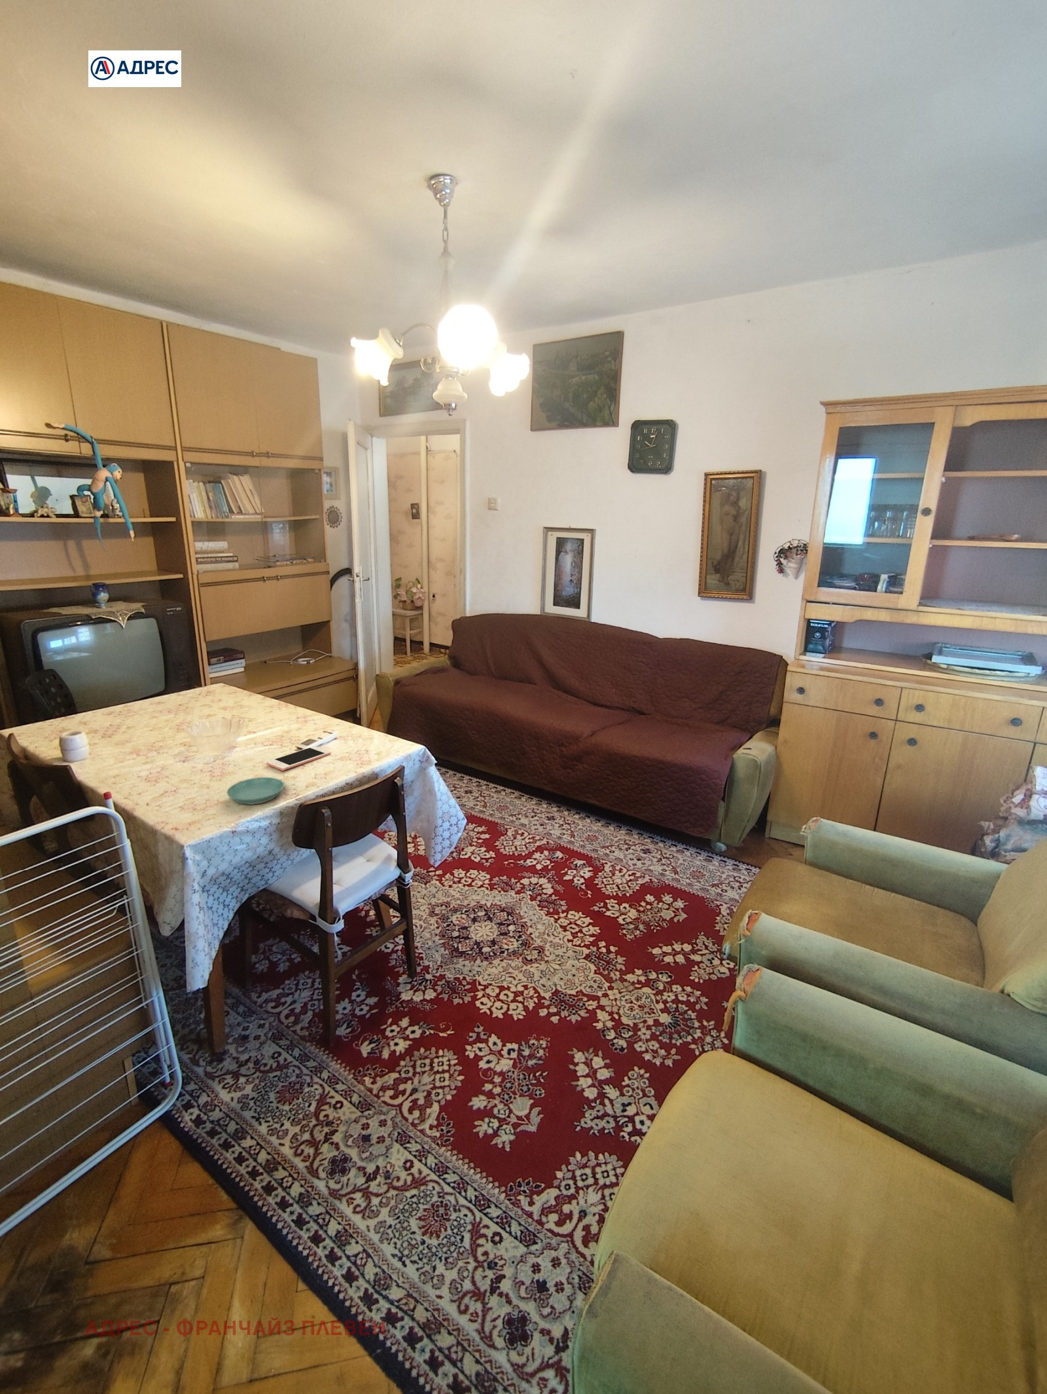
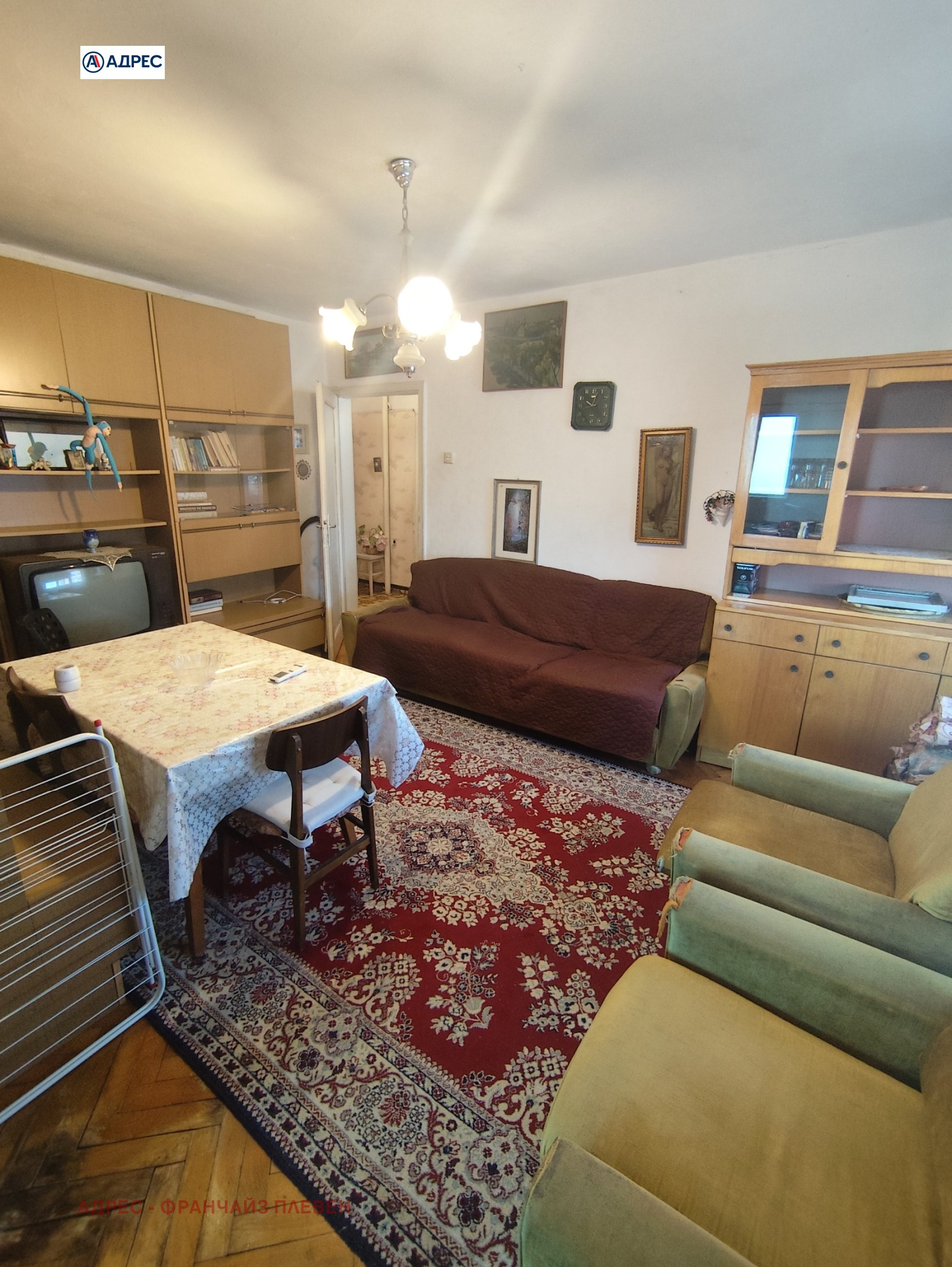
- cell phone [266,746,331,771]
- saucer [227,777,285,805]
